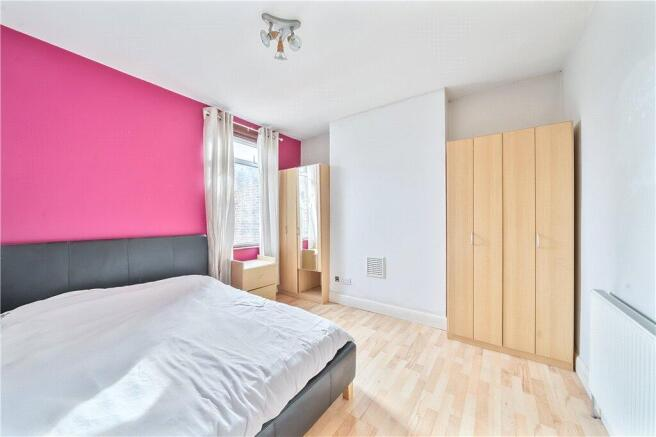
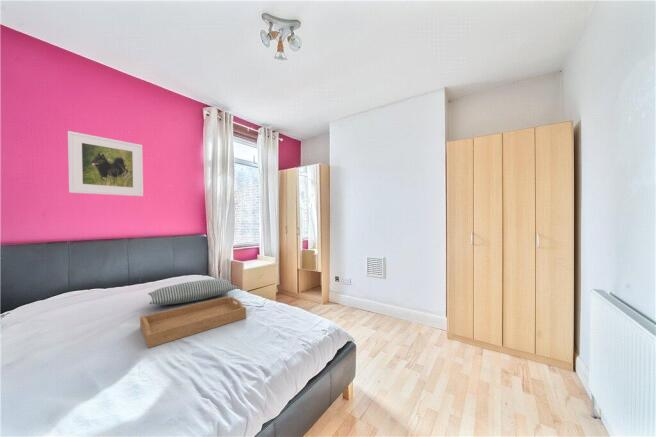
+ pillow [147,278,238,306]
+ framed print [67,130,144,197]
+ serving tray [139,295,247,349]
